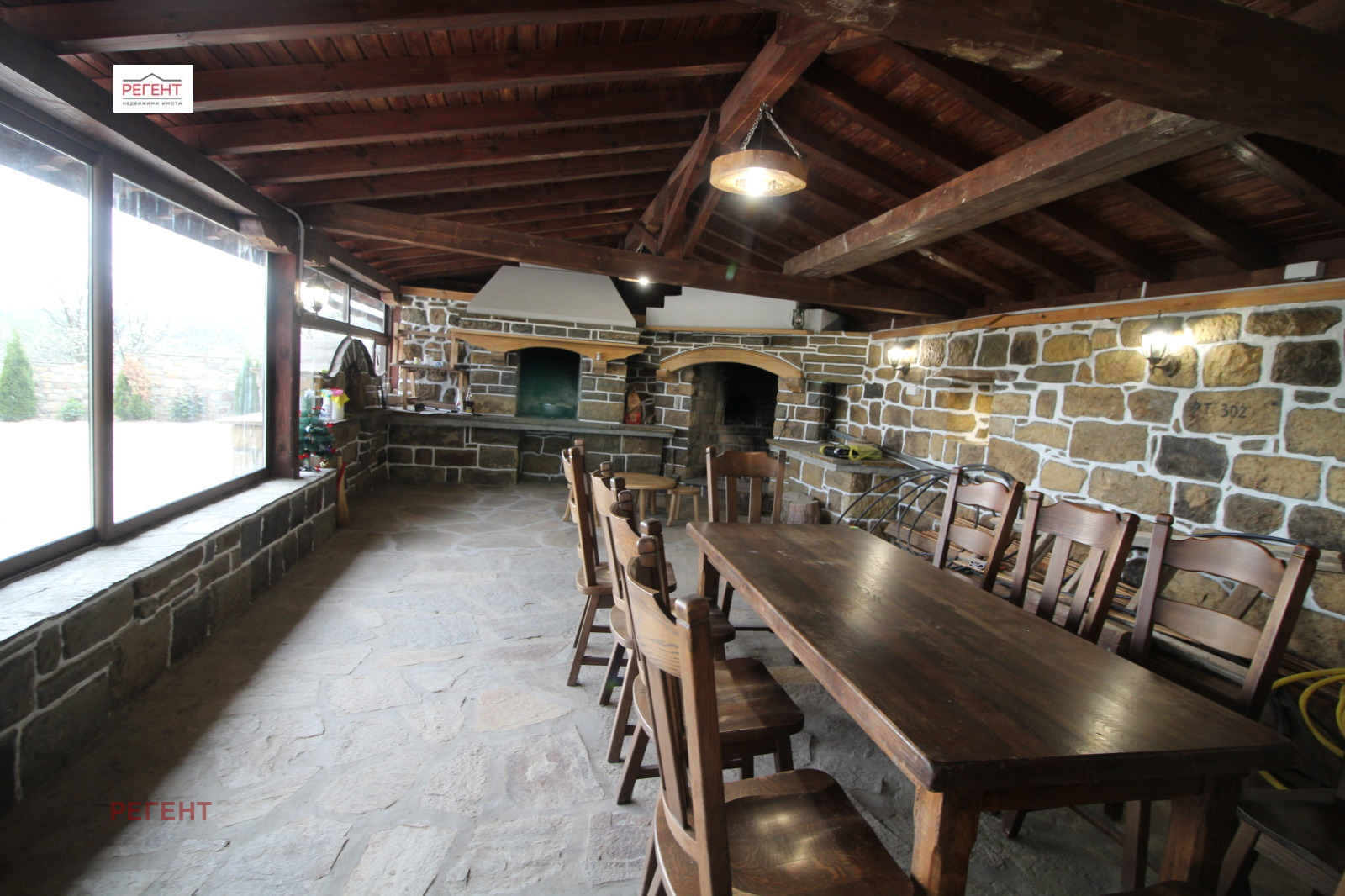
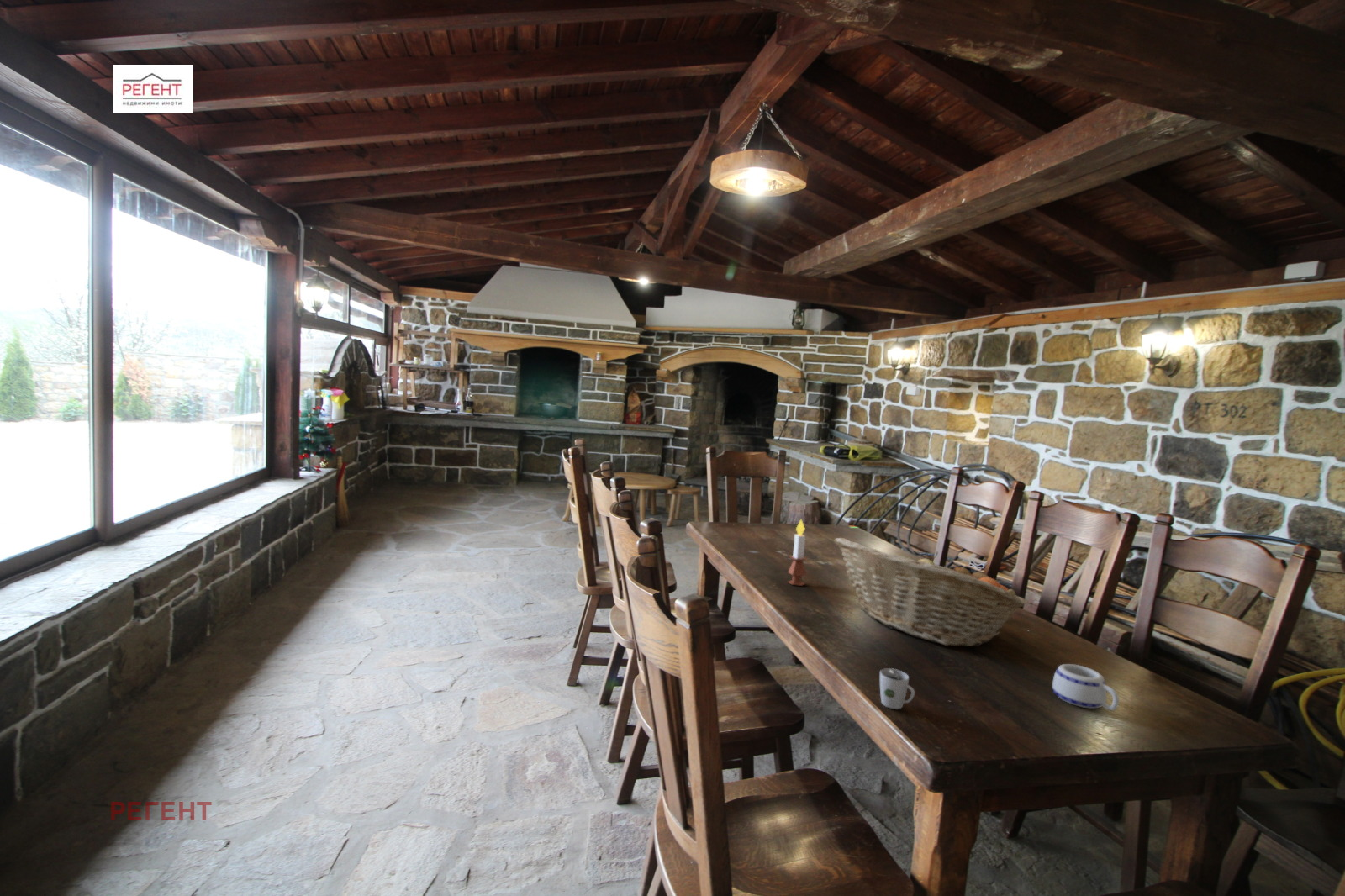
+ candle [787,519,808,587]
+ cup [879,663,915,710]
+ fruit basket [833,537,1028,647]
+ mug [1052,663,1120,712]
